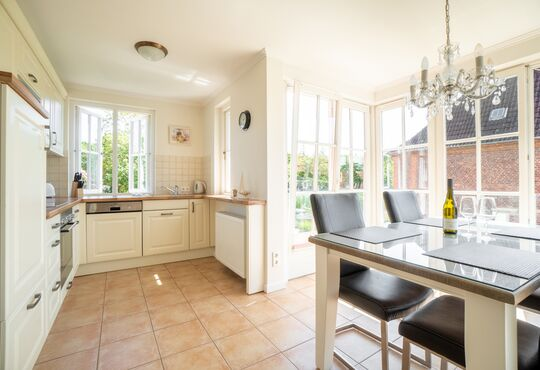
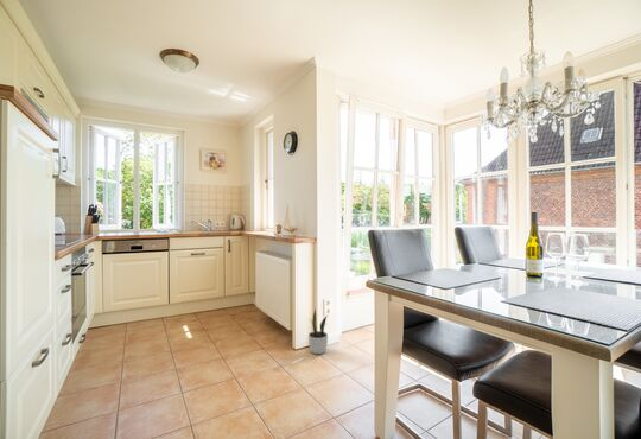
+ potted plant [307,307,329,355]
